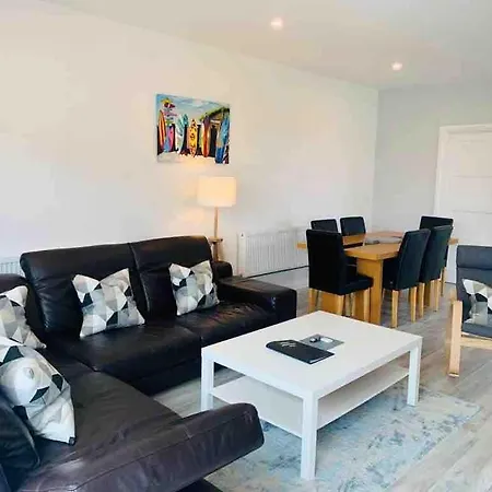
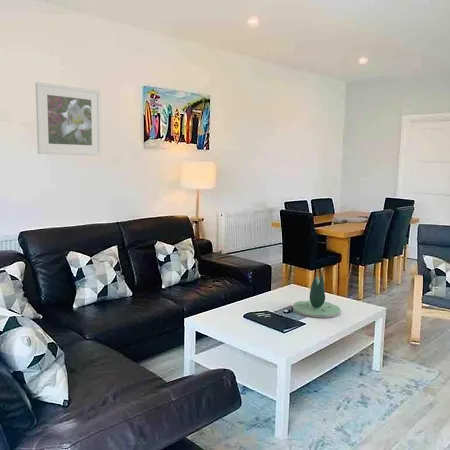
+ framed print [34,81,102,156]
+ succulent plant [292,272,342,319]
